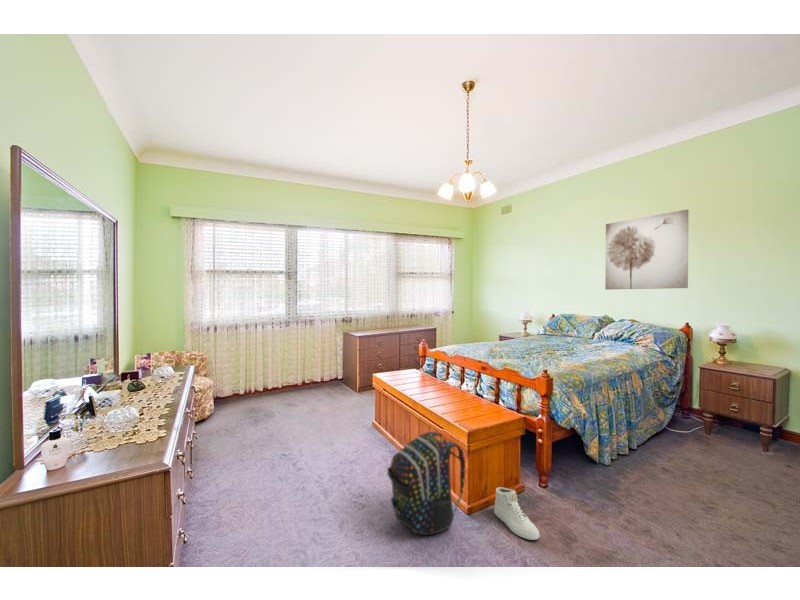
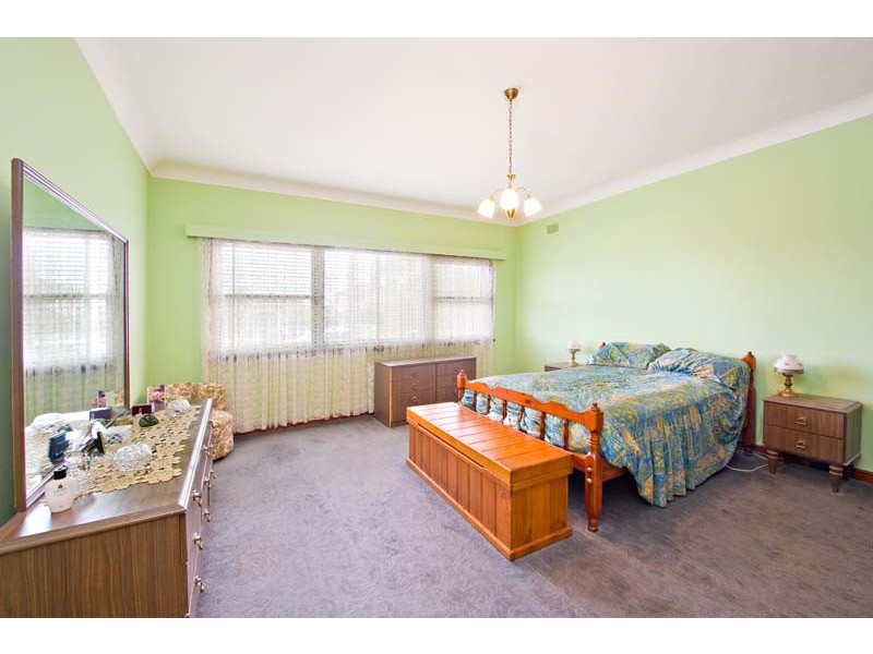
- wall art [604,209,689,291]
- sneaker [493,486,541,541]
- backpack [386,431,466,536]
